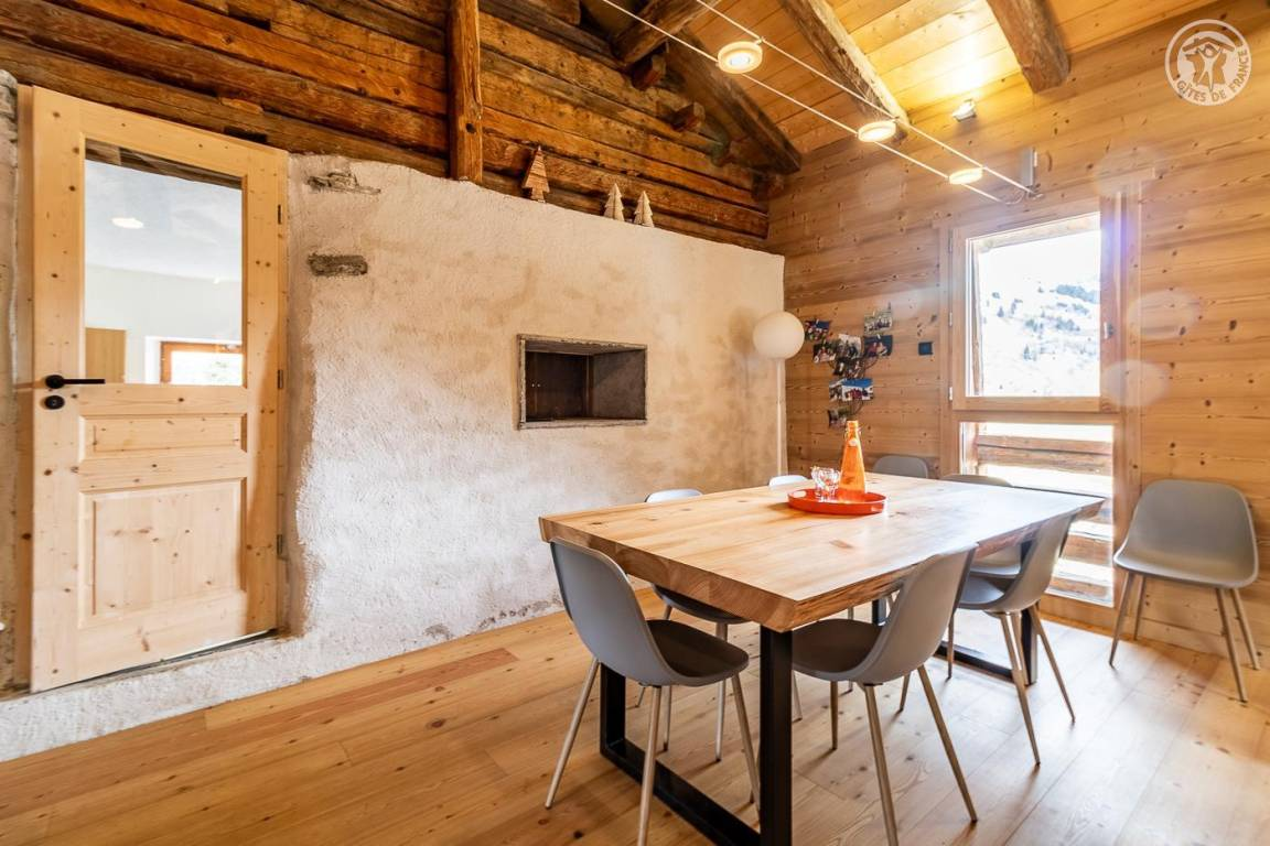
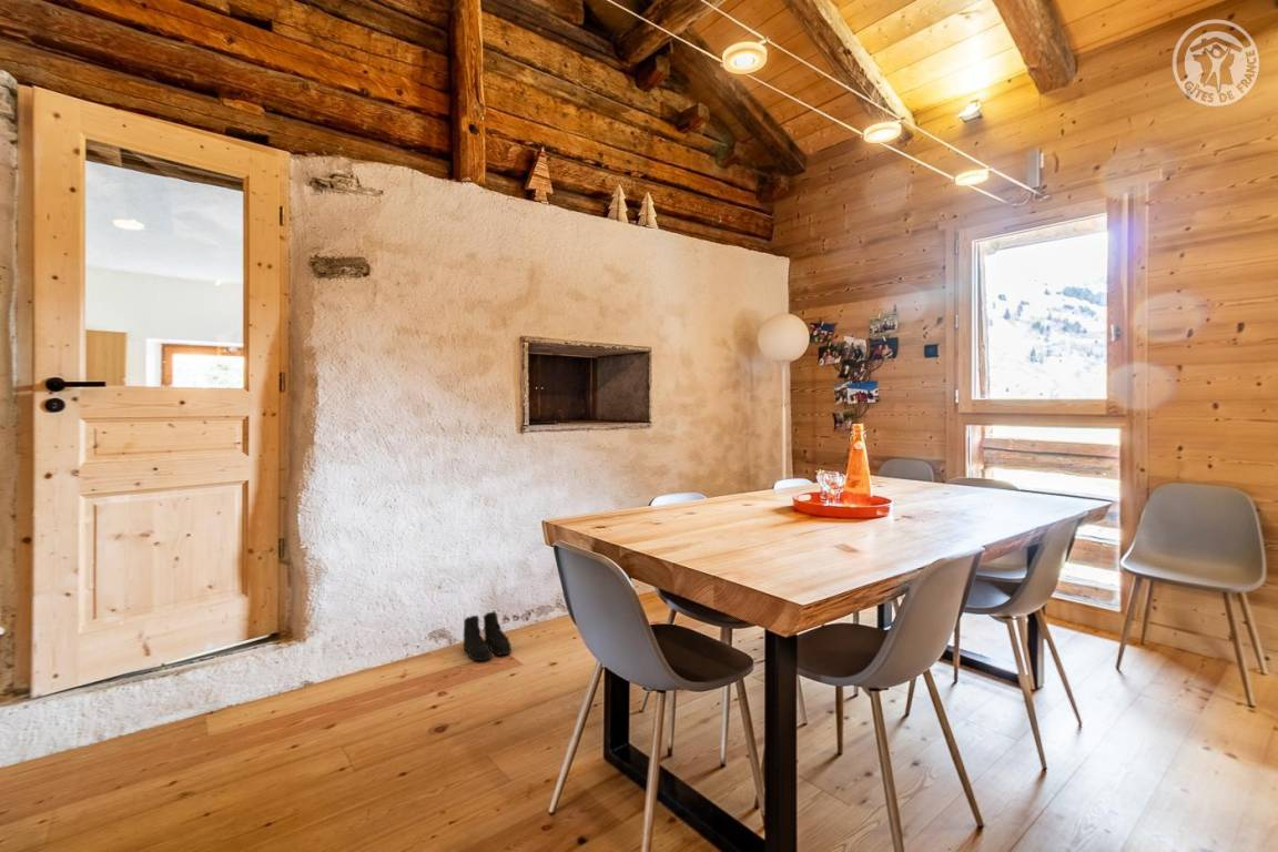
+ boots [463,610,513,662]
